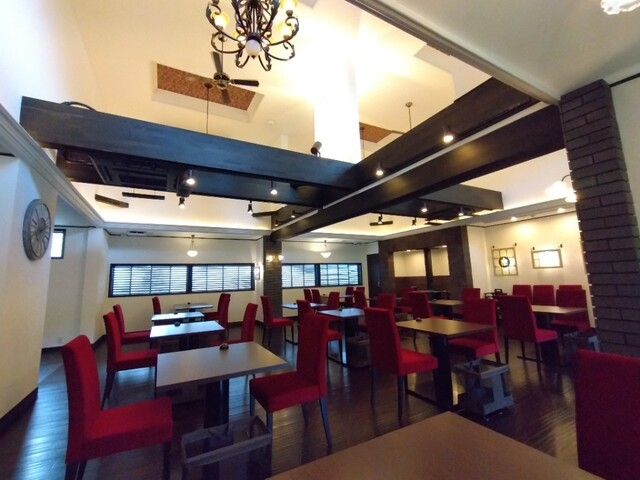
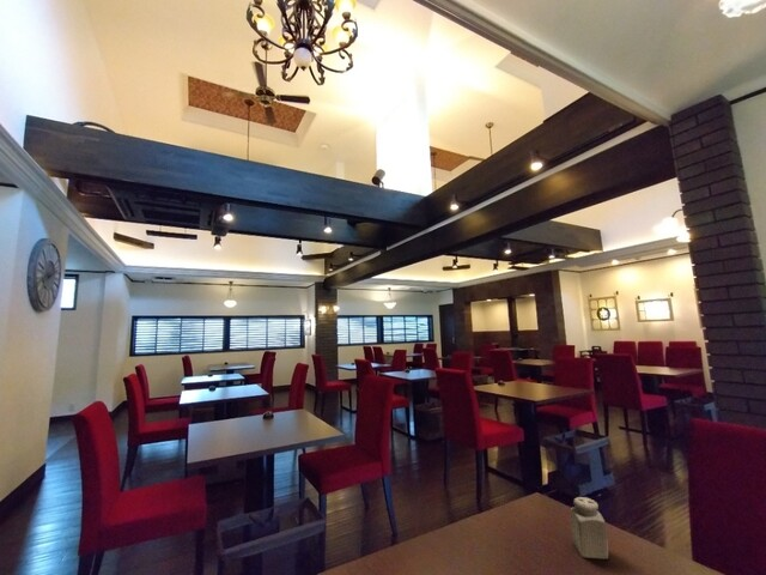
+ salt shaker [569,496,609,559]
